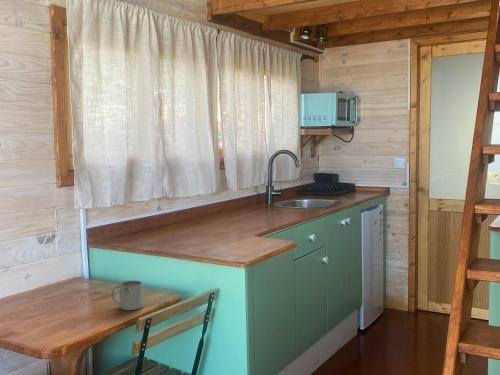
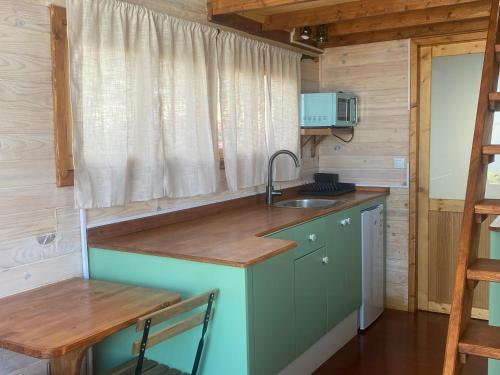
- mug [111,280,144,311]
